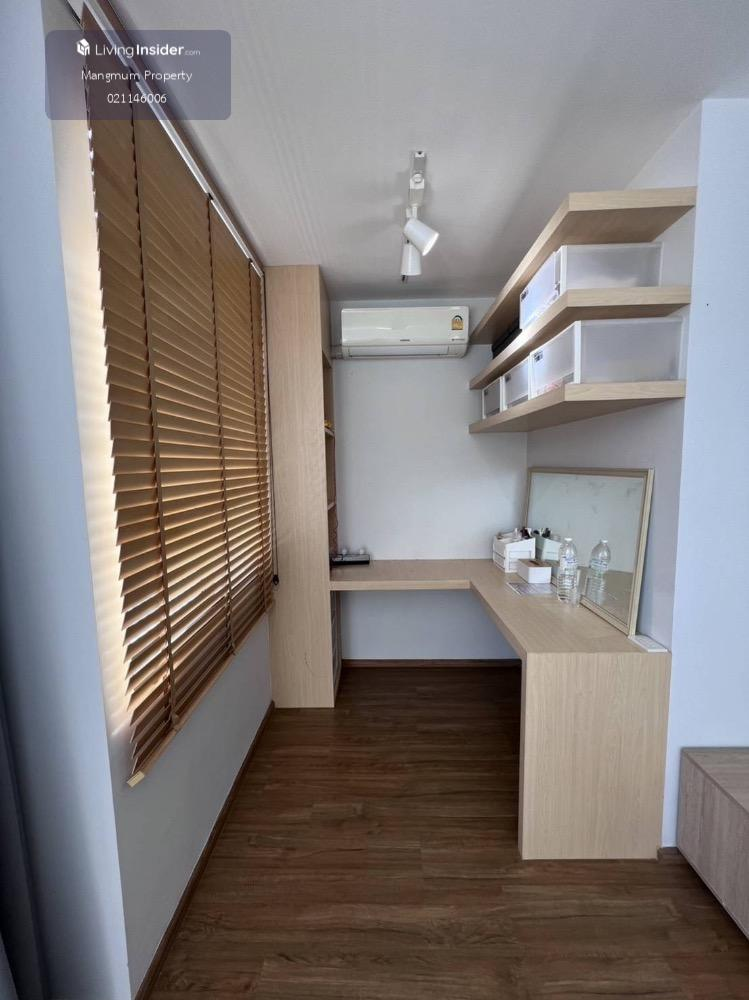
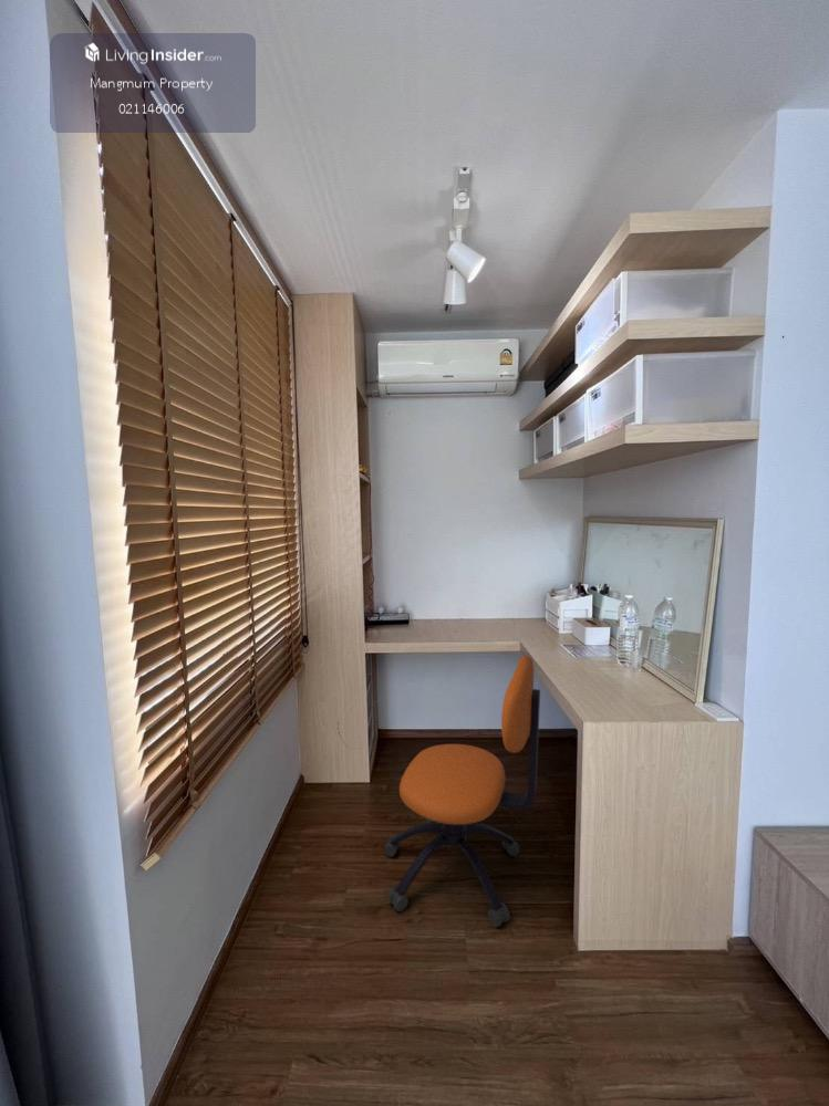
+ office chair [383,655,541,929]
